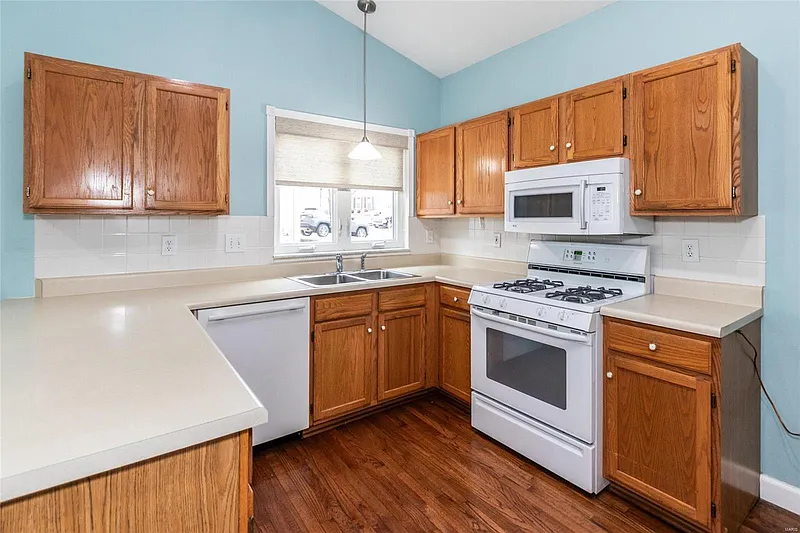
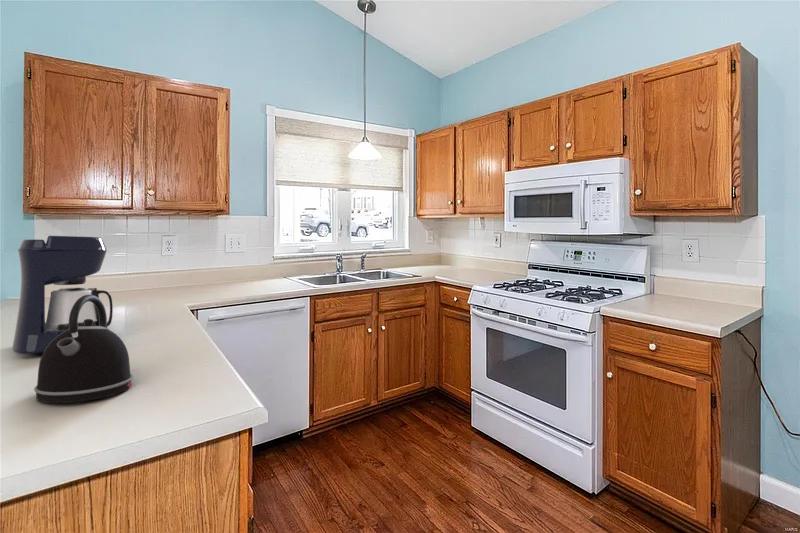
+ kettle [33,295,134,404]
+ coffee maker [12,235,114,355]
